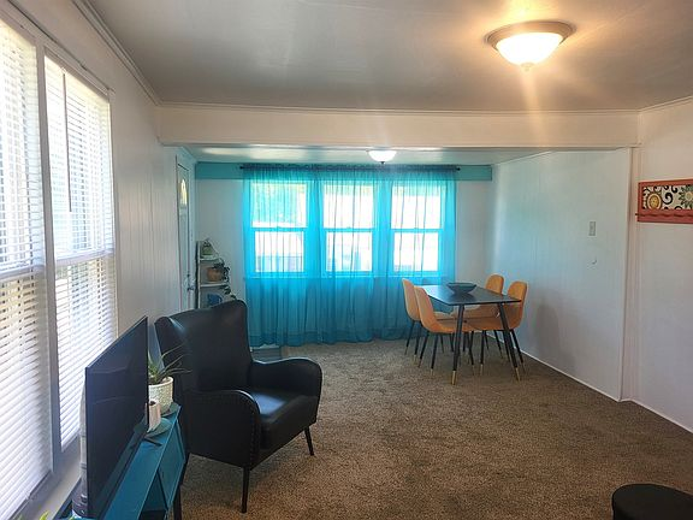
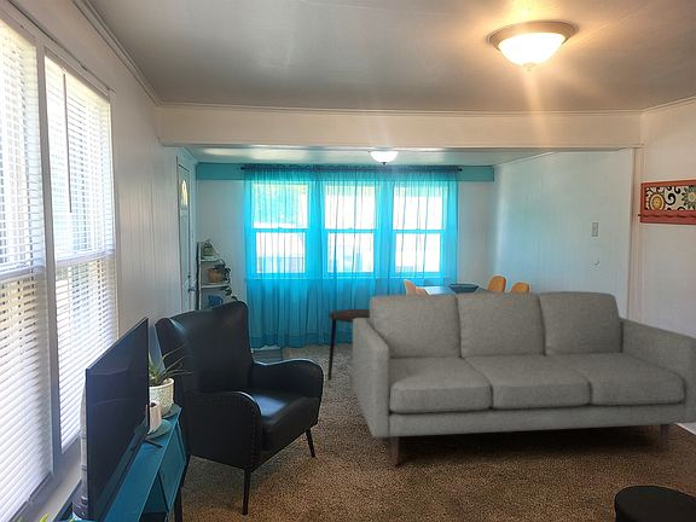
+ side table [326,308,370,381]
+ sofa [352,290,696,466]
